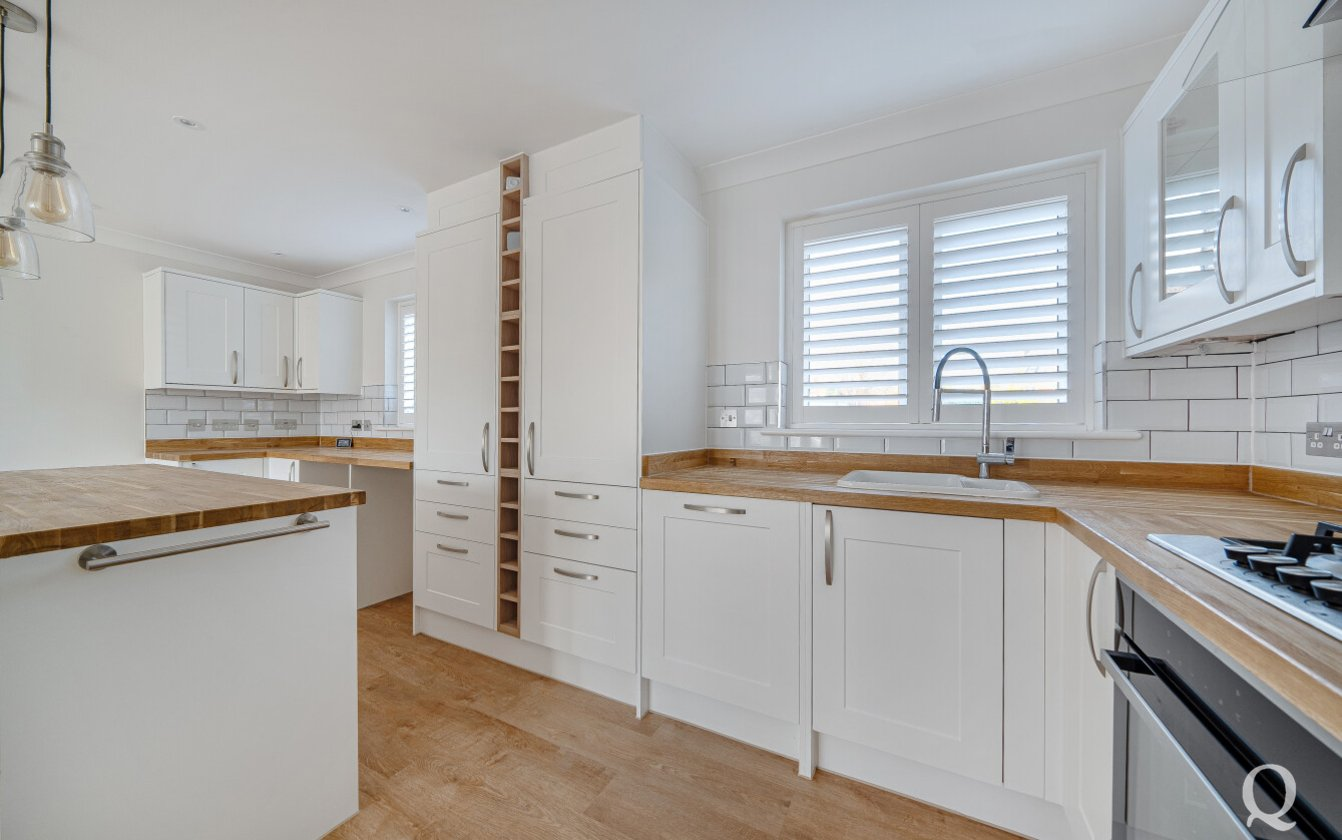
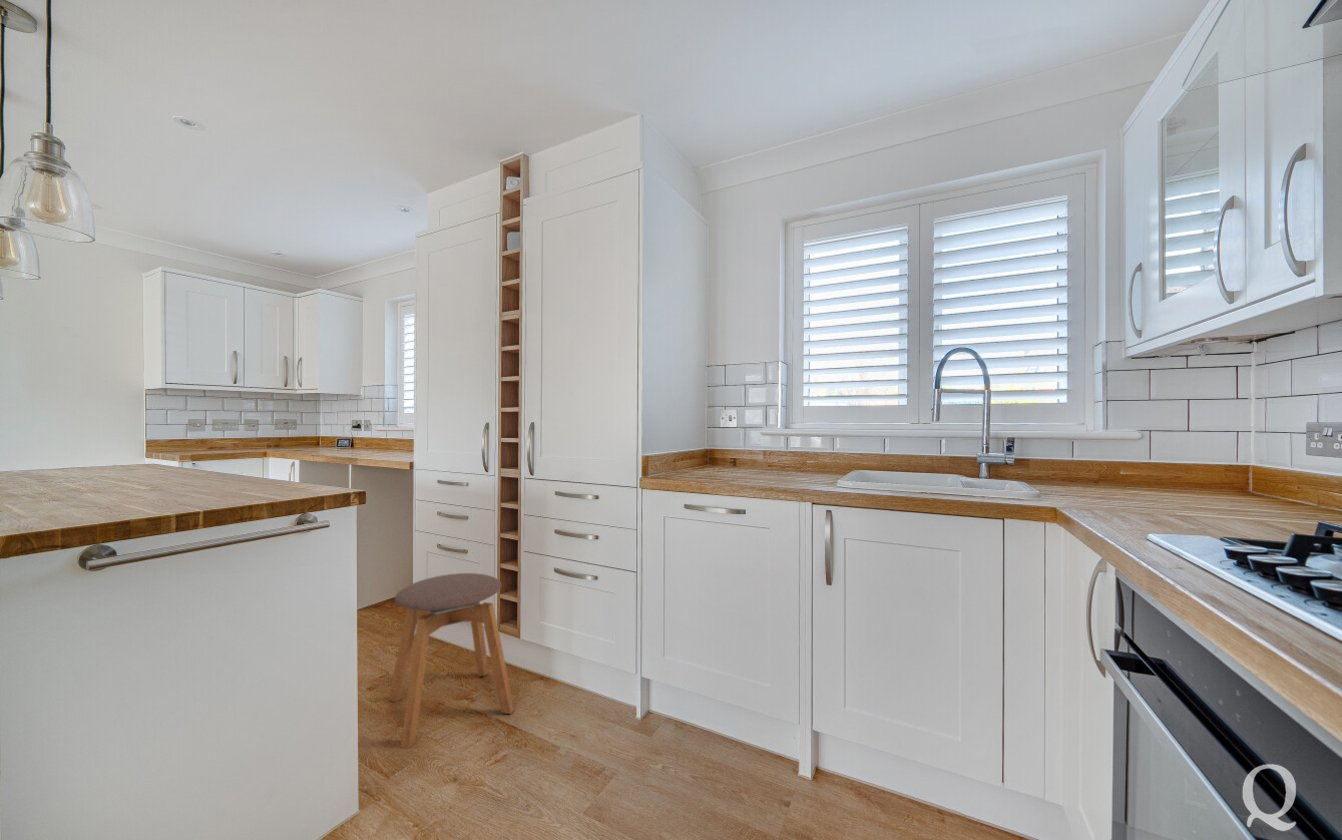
+ stool [387,572,515,749]
